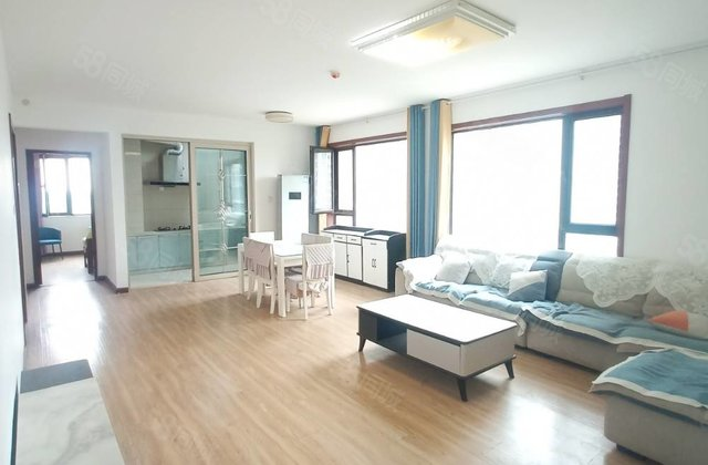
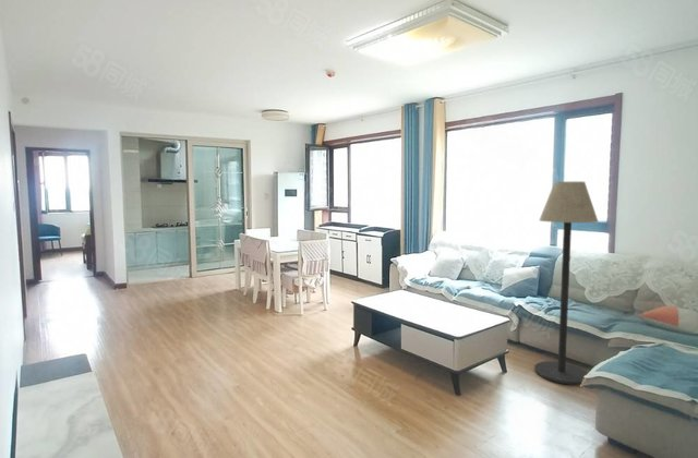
+ floor lamp [533,181,600,386]
